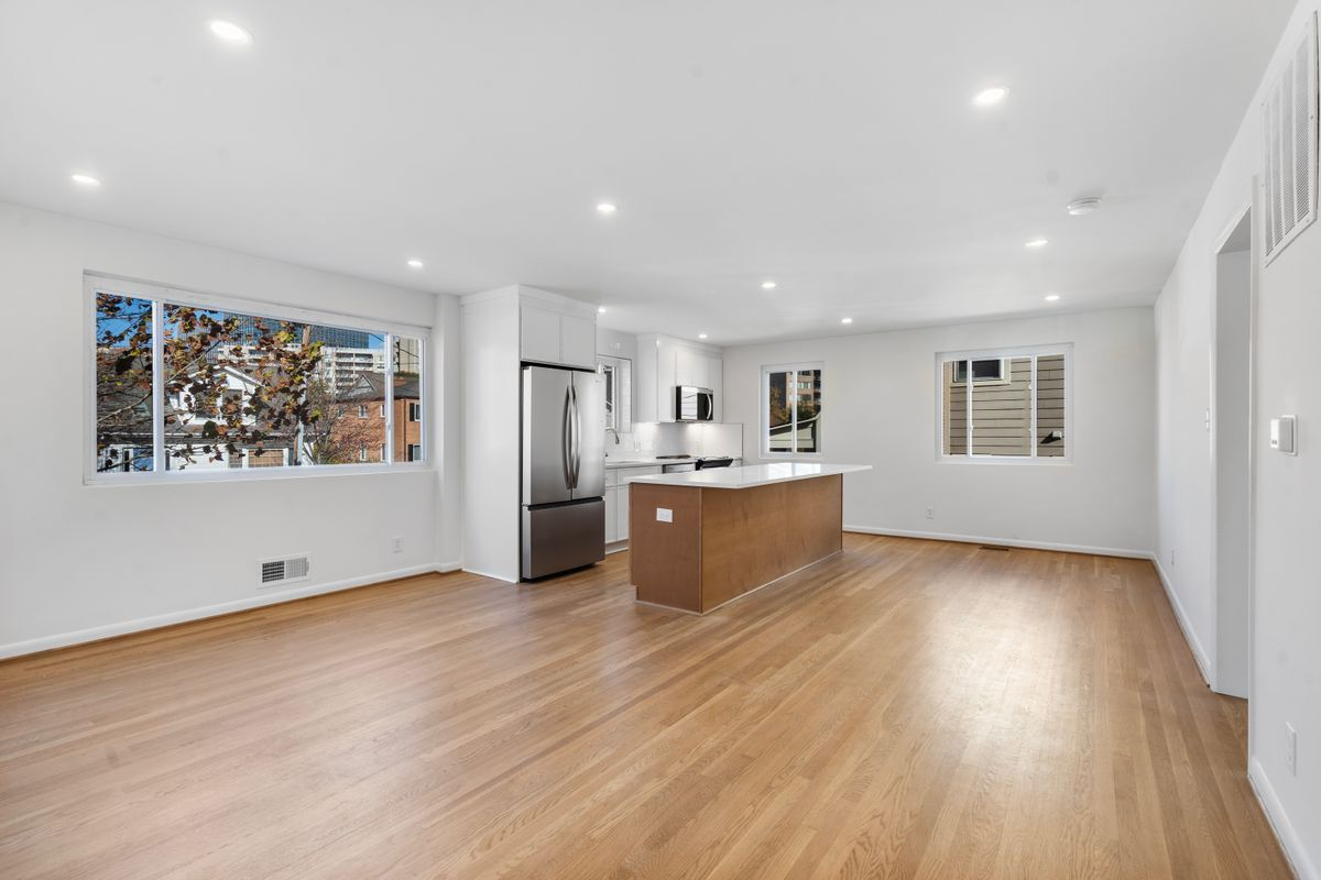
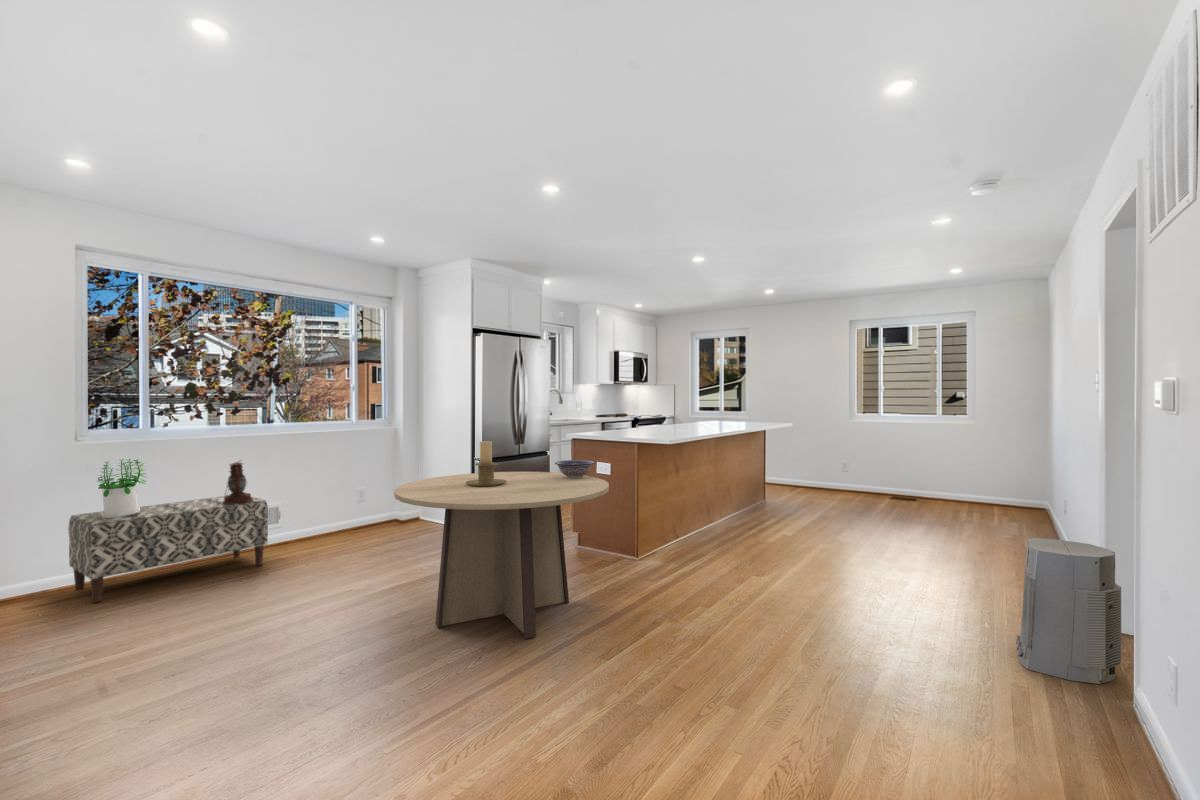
+ bench [67,495,269,604]
+ dining table [393,471,610,640]
+ candle holder [465,440,507,487]
+ potted plant [96,458,148,517]
+ air purifier [1015,537,1122,685]
+ decorative bowl [554,459,596,479]
+ lantern [222,459,253,505]
